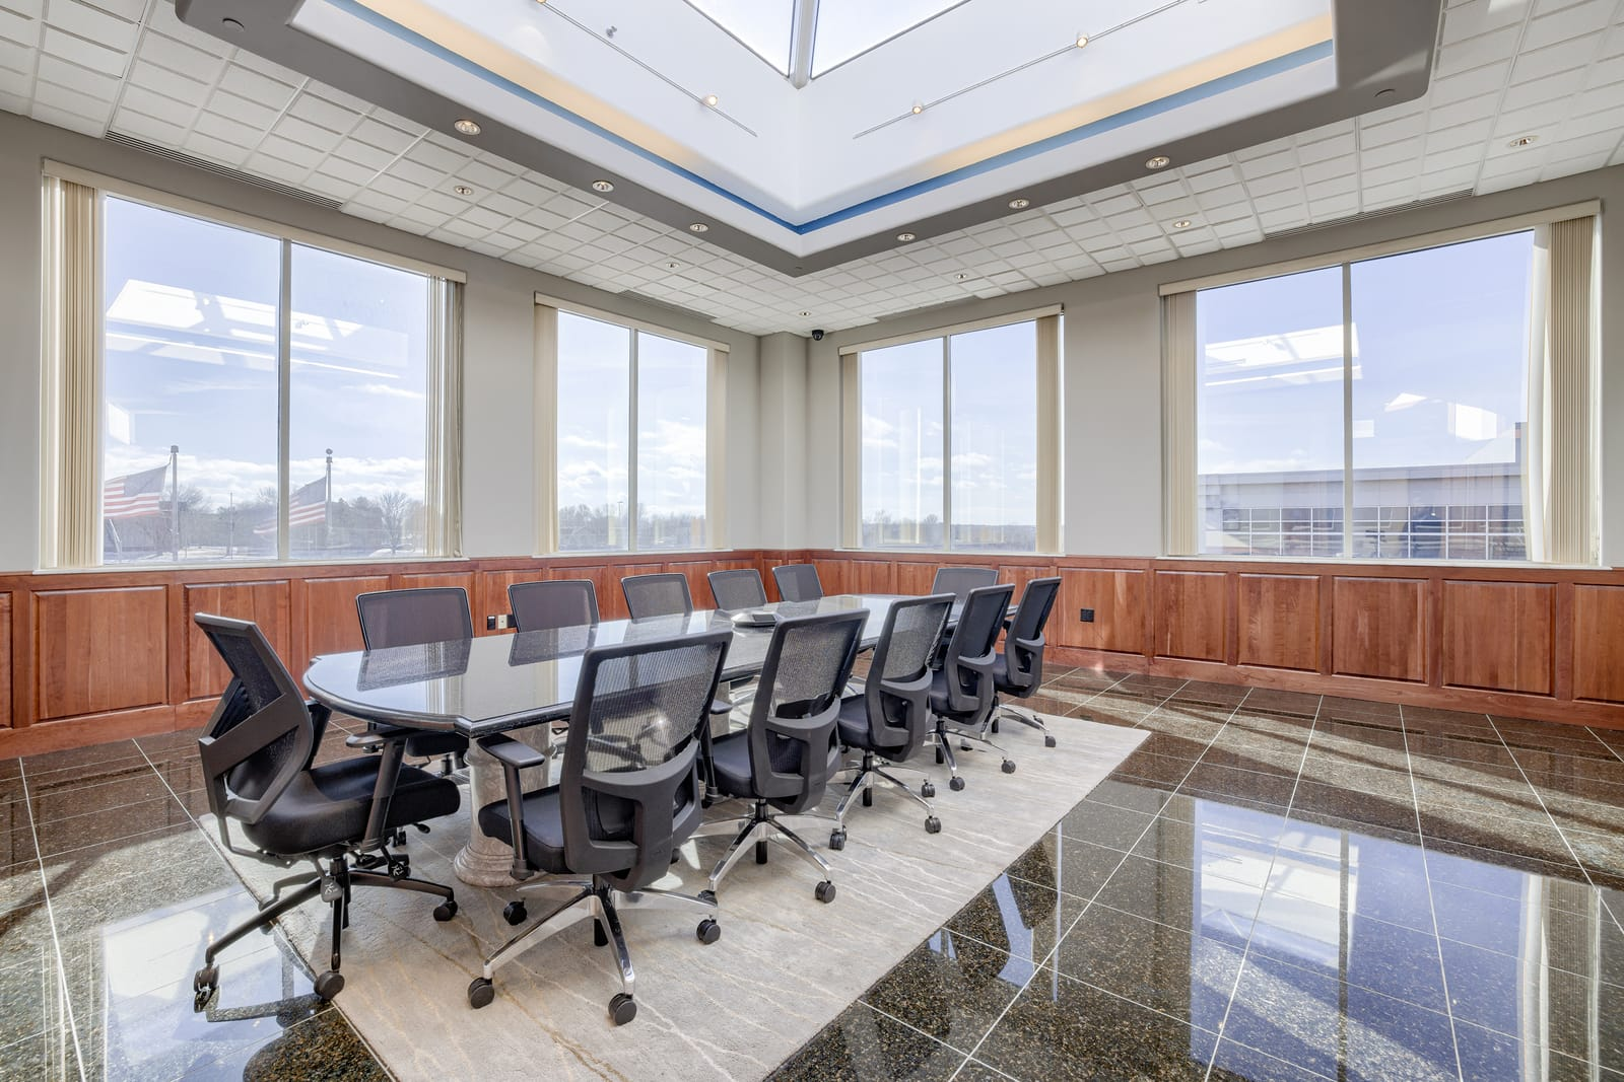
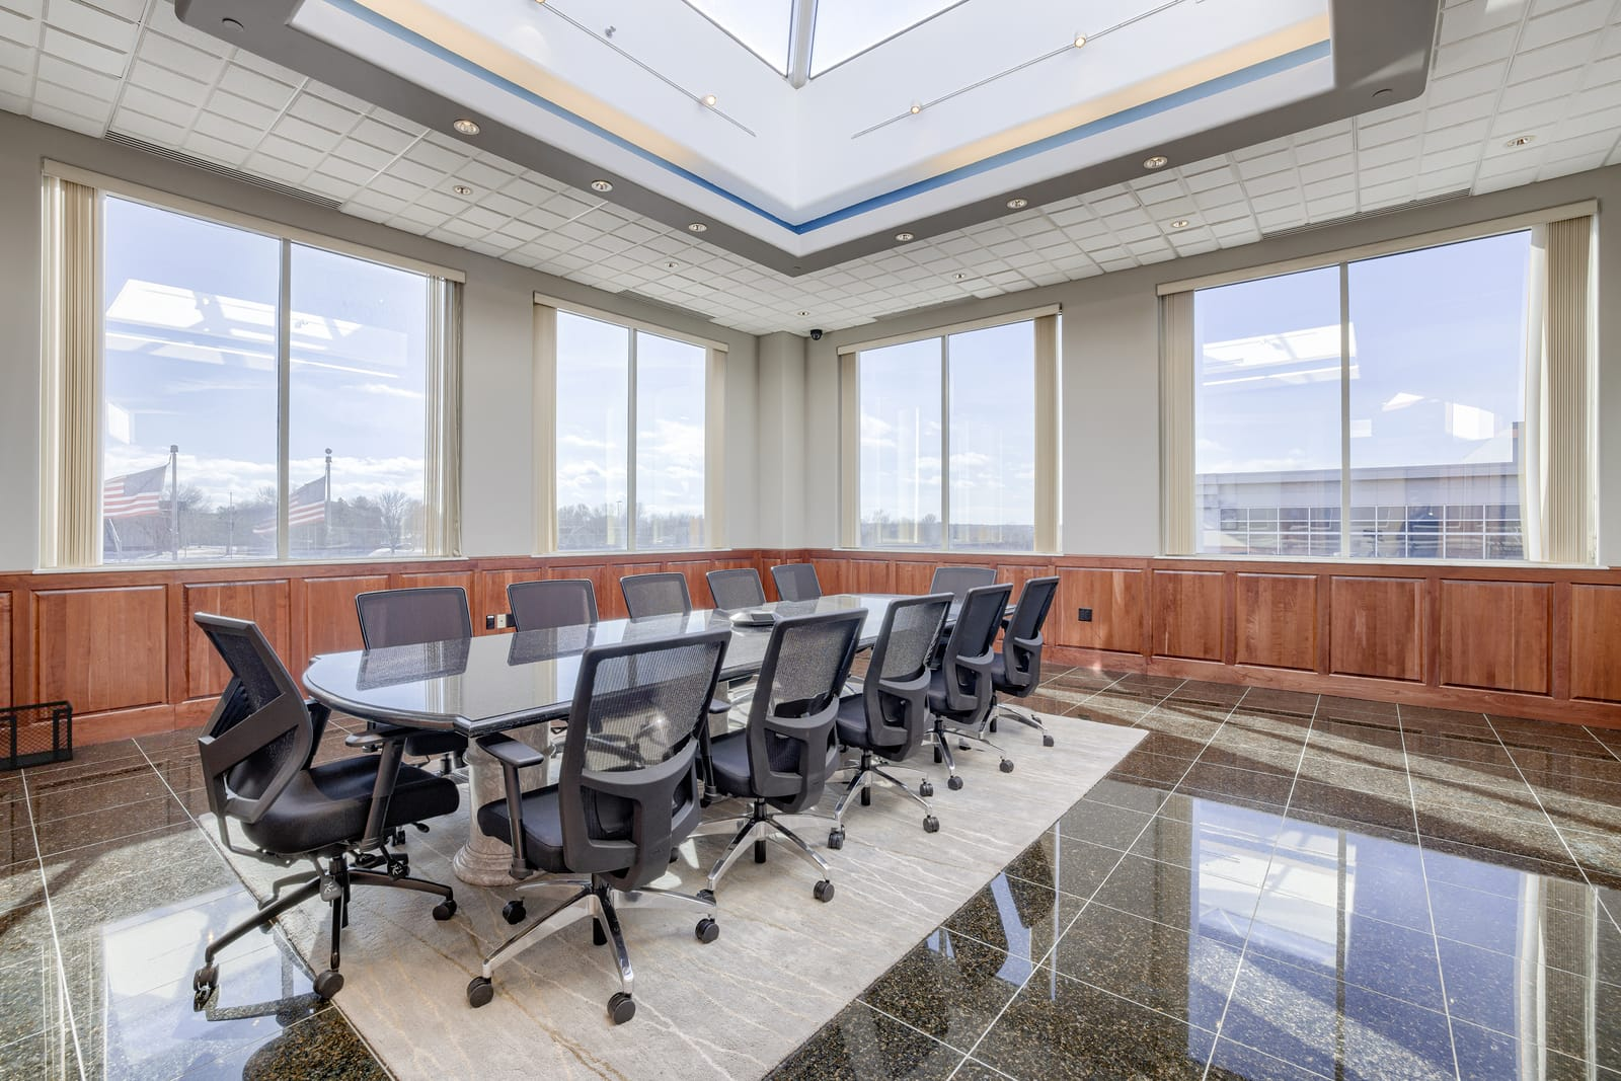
+ wastebasket [0,699,74,773]
